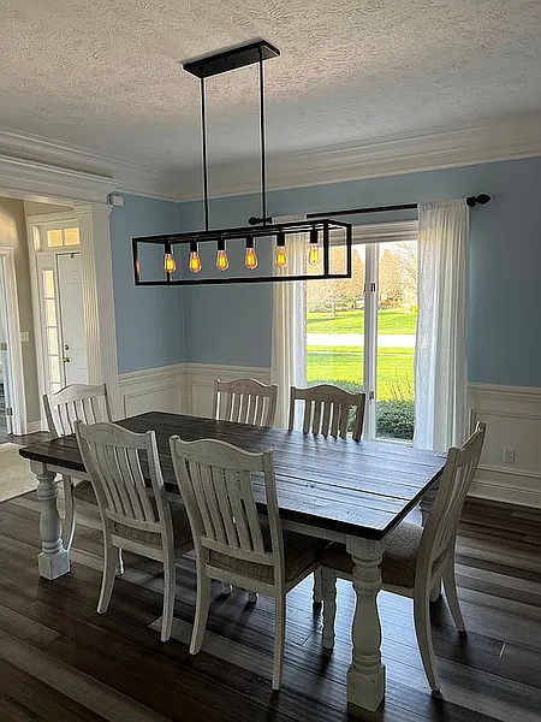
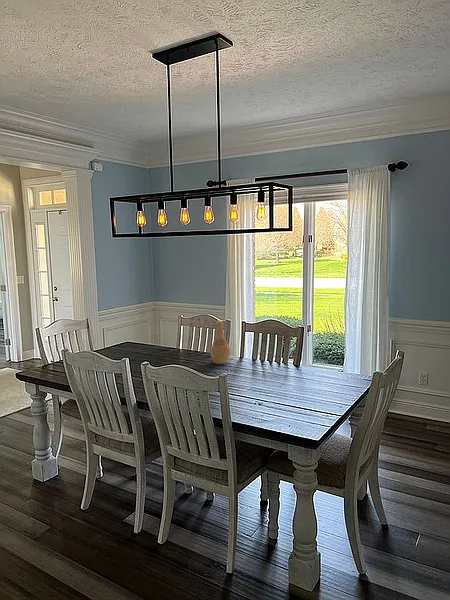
+ vase [209,319,231,365]
